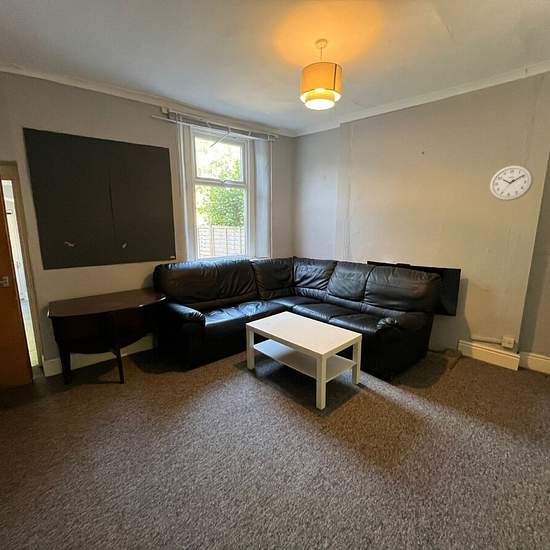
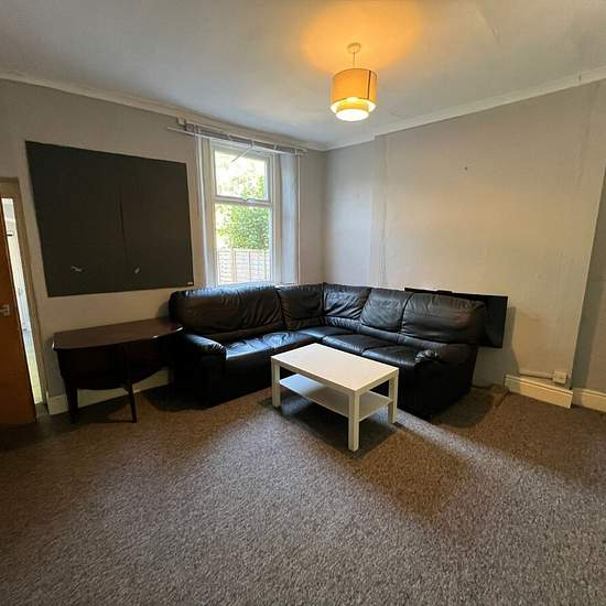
- wall clock [489,164,534,202]
